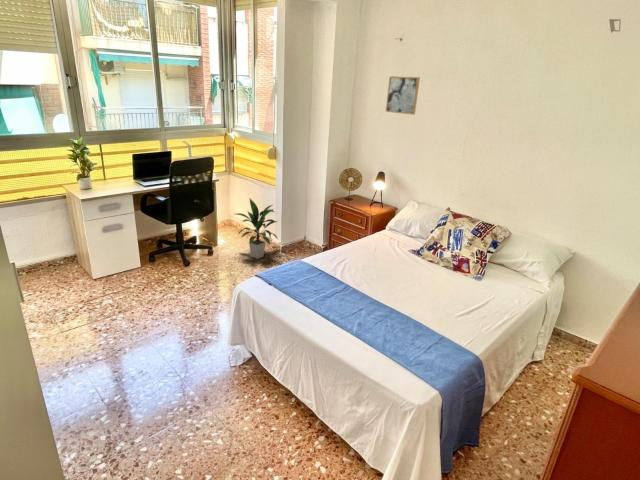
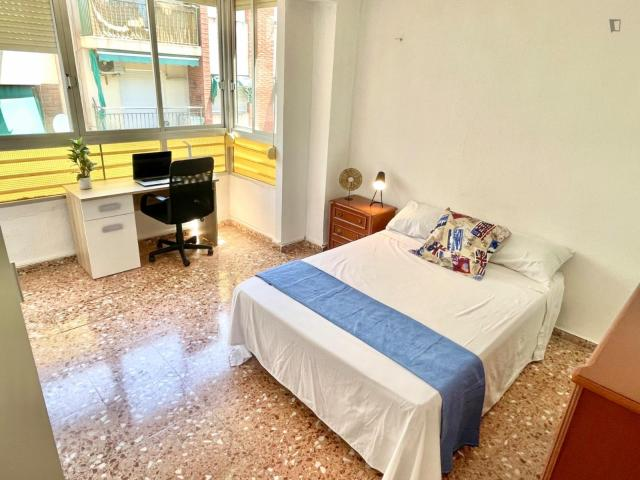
- indoor plant [235,196,279,260]
- wall art [385,75,421,116]
